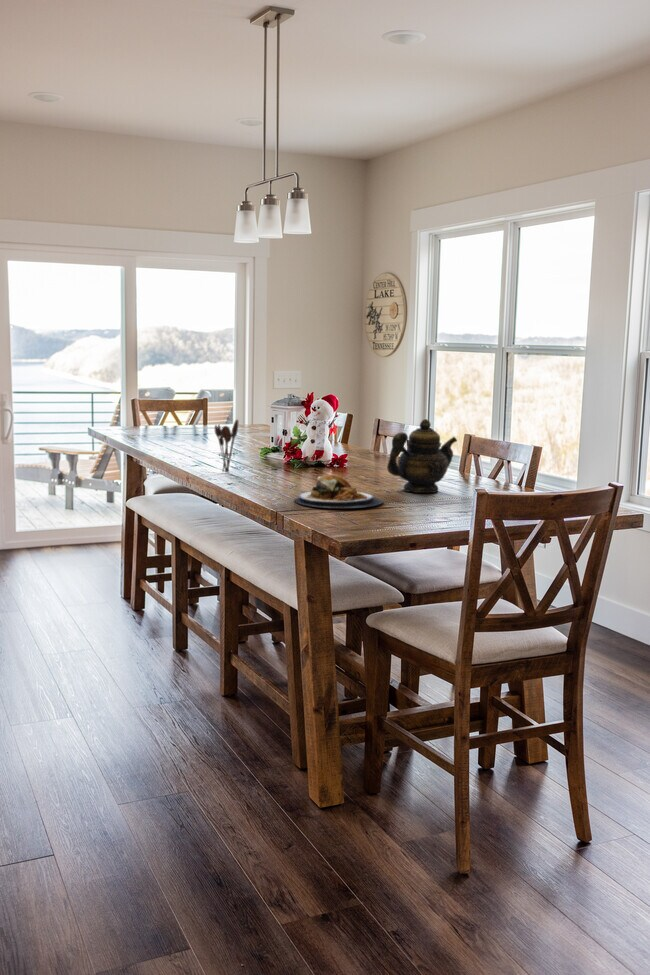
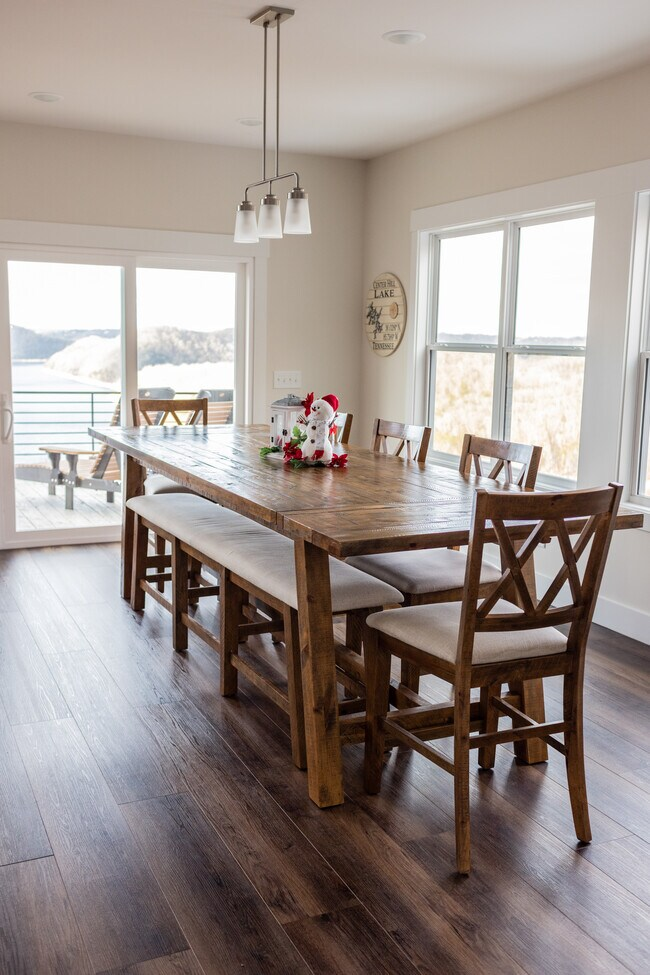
- teapot [386,418,458,494]
- plate [294,473,383,509]
- utensil holder [214,418,239,474]
